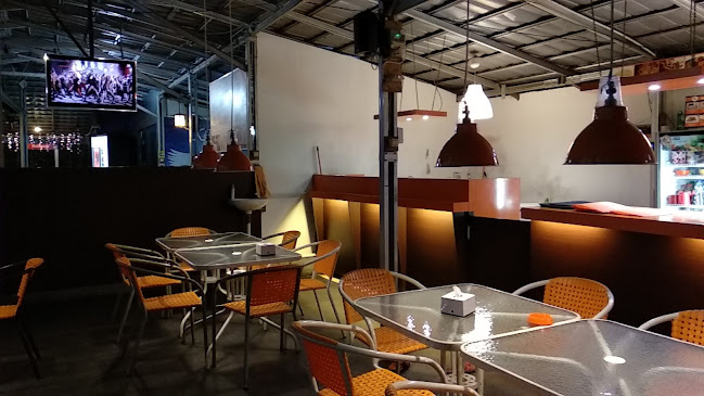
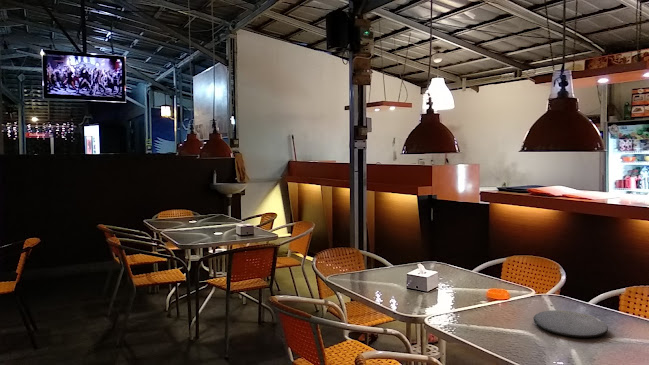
+ plate [532,309,609,338]
